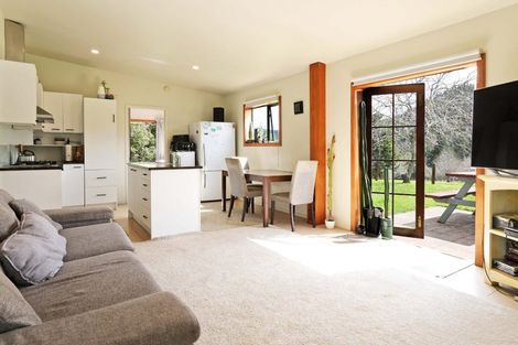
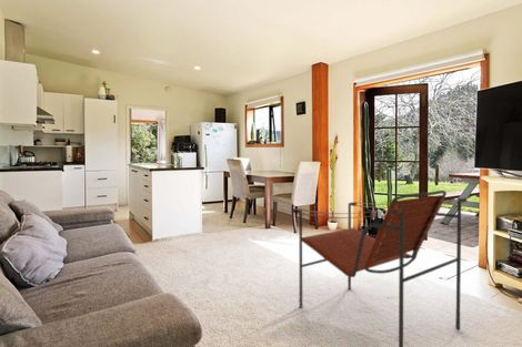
+ armchair [290,190,469,347]
